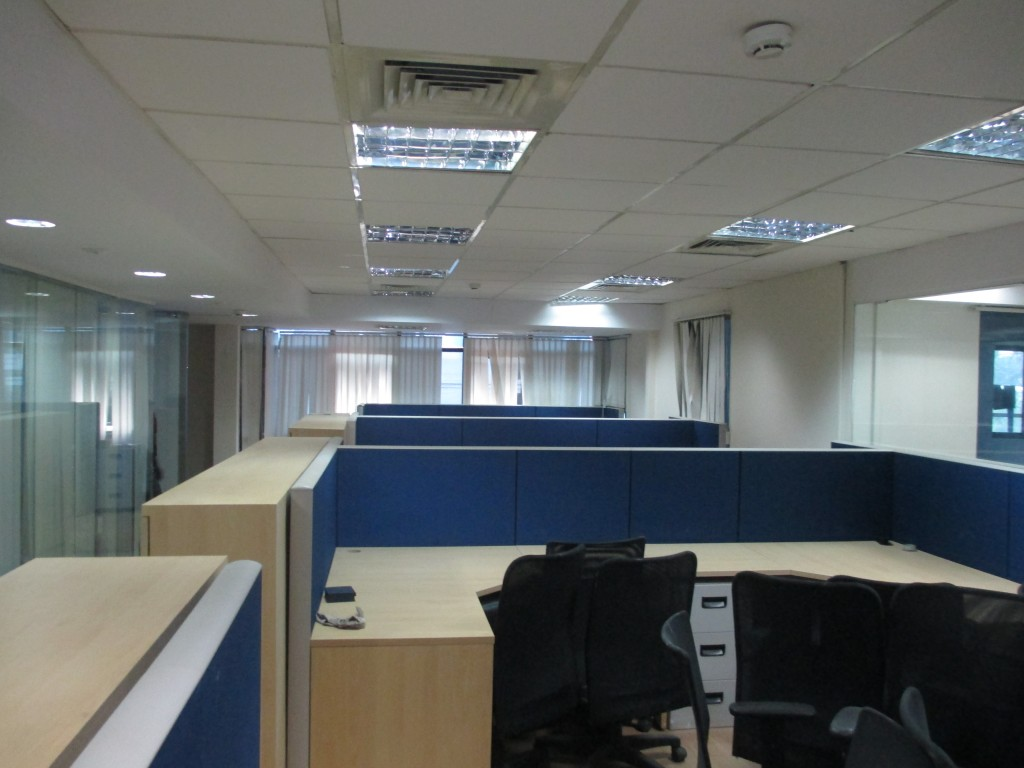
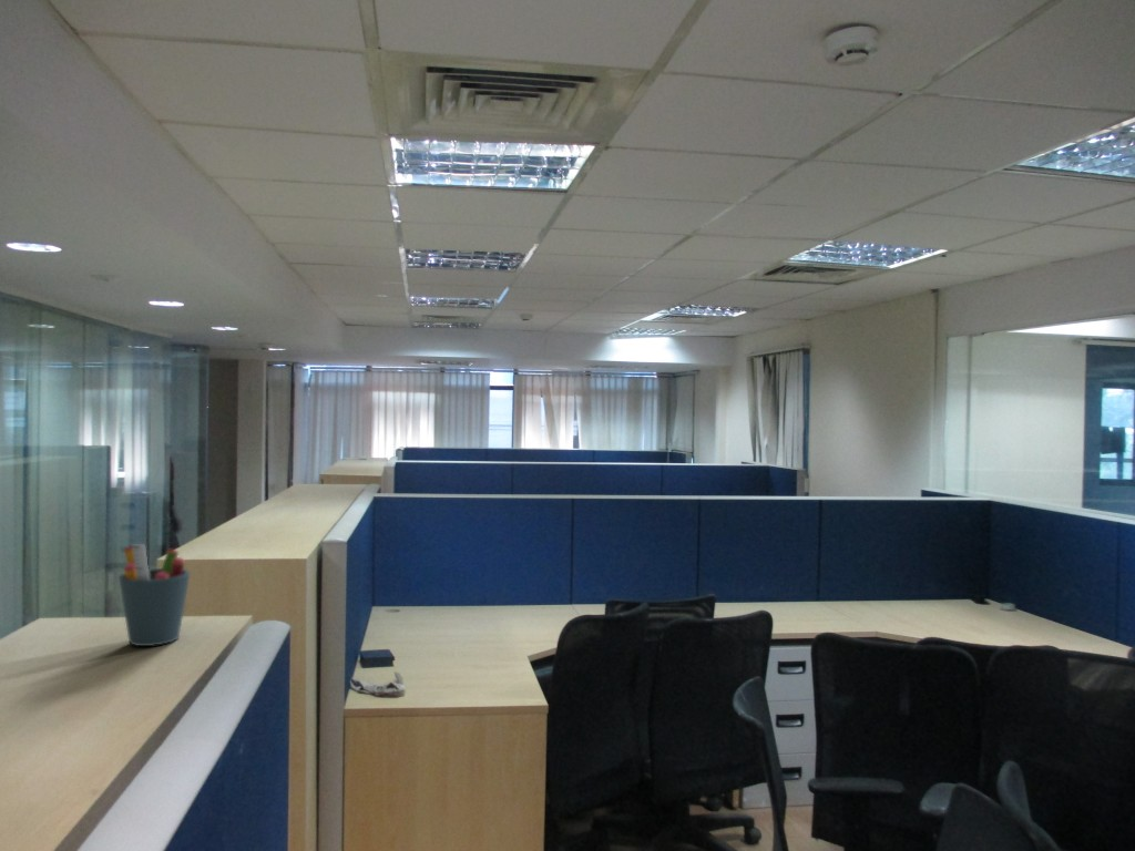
+ pen holder [117,543,192,647]
